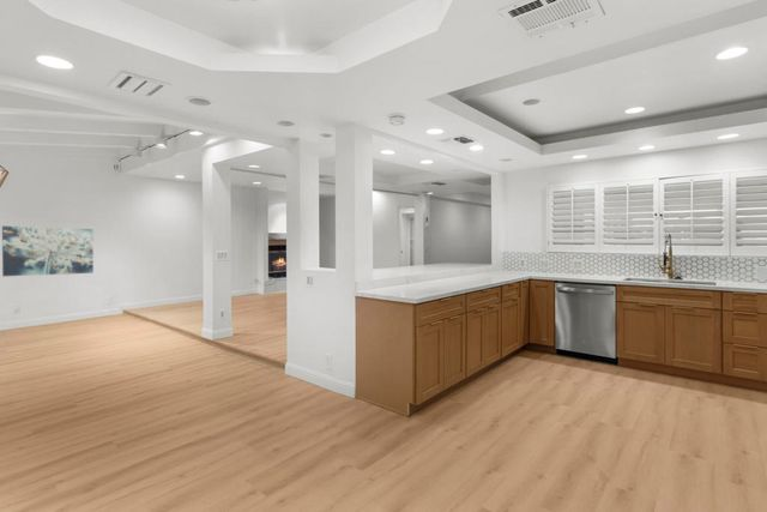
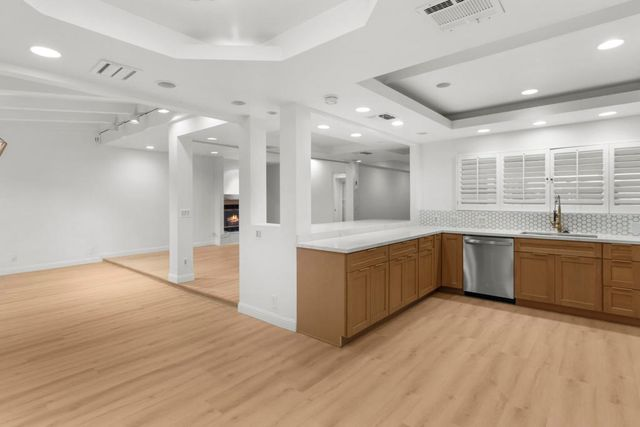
- wall art [1,224,95,277]
